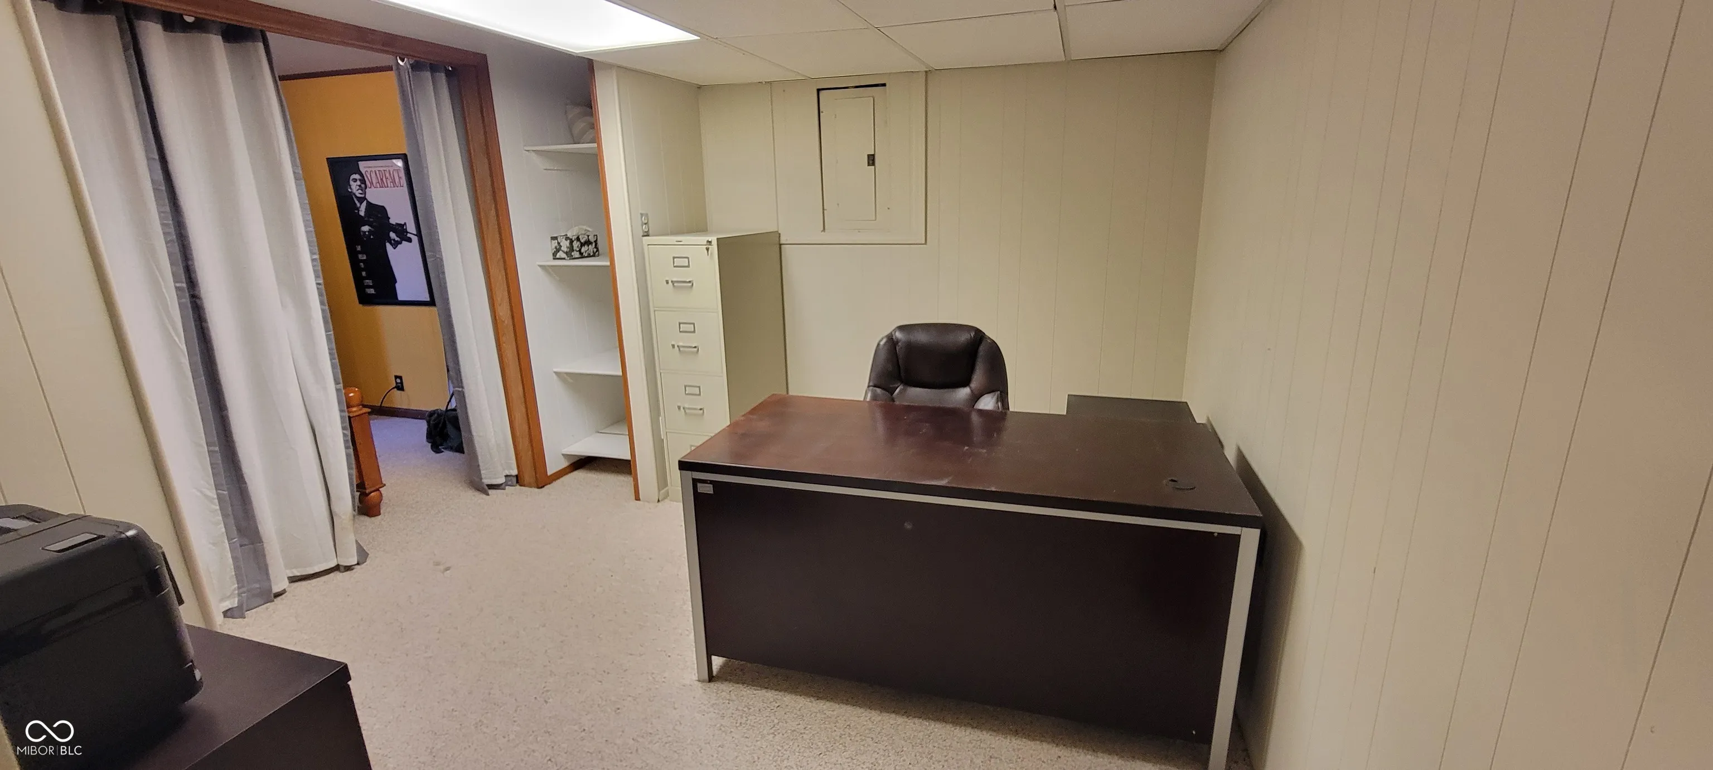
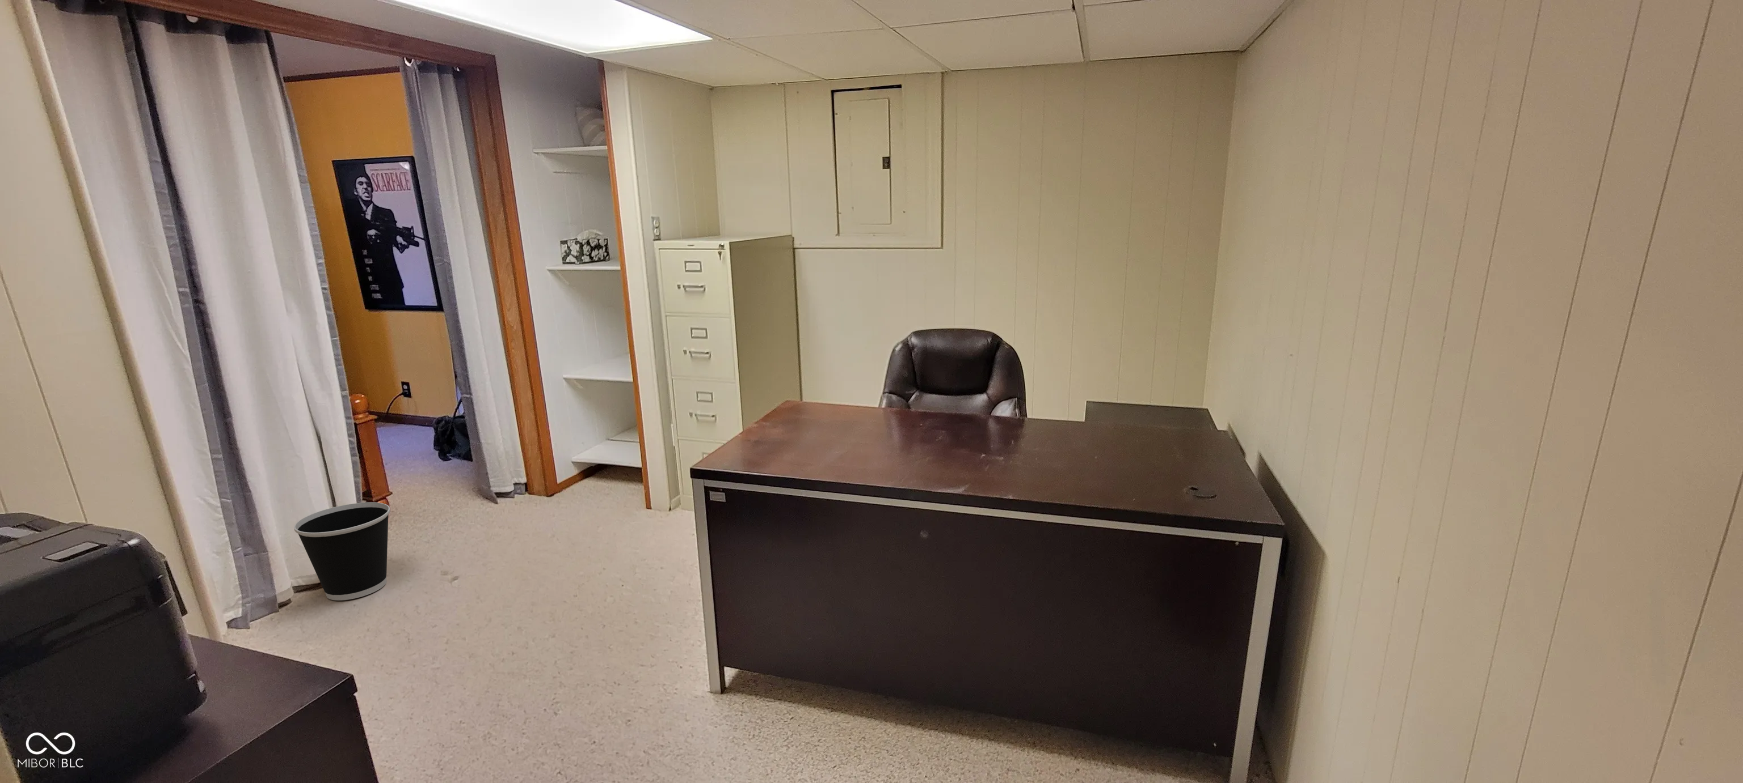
+ wastebasket [293,502,391,601]
